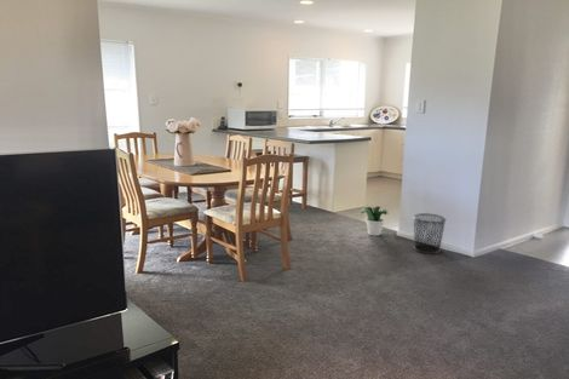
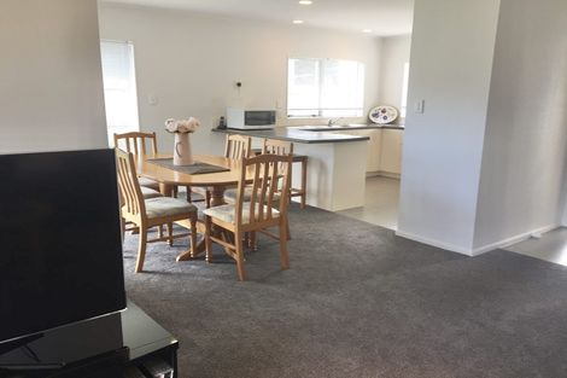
- potted plant [360,205,389,236]
- waste bin [412,212,448,255]
